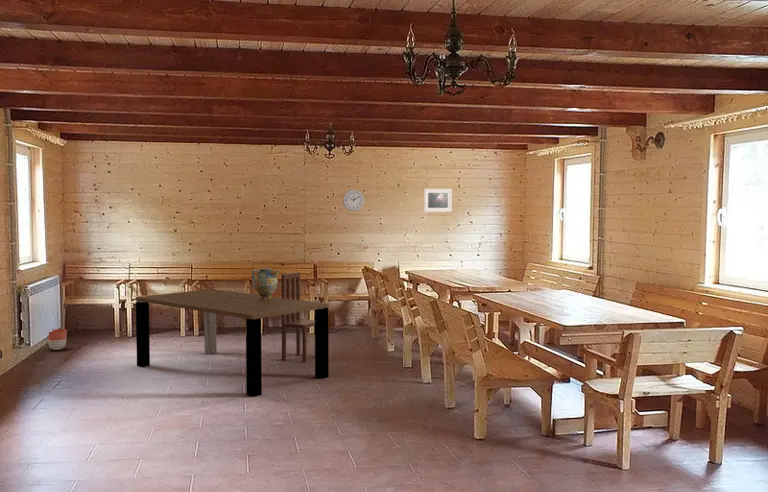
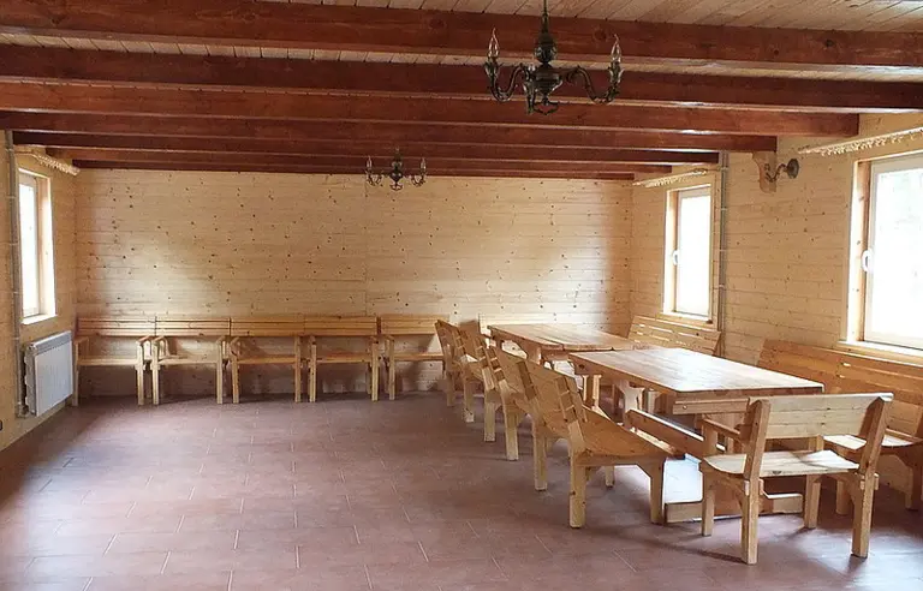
- wall clock [342,189,365,212]
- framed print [423,188,453,213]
- chair [280,271,315,363]
- planter [47,328,68,351]
- dining table [135,288,330,398]
- ceramic jug [251,267,281,299]
